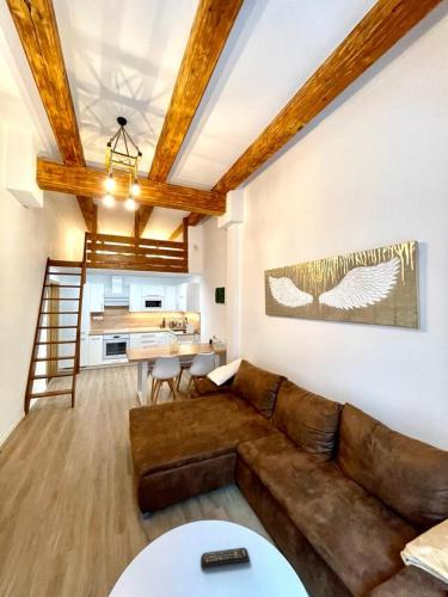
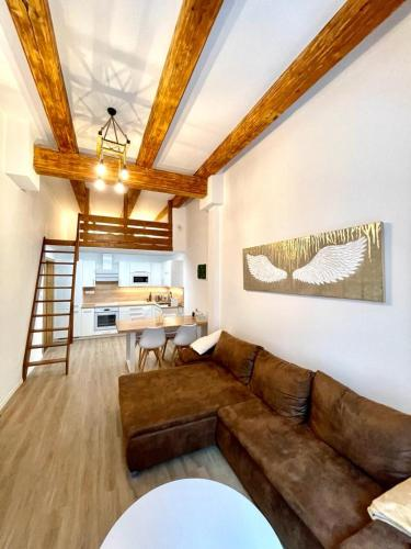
- remote control [200,547,251,568]
